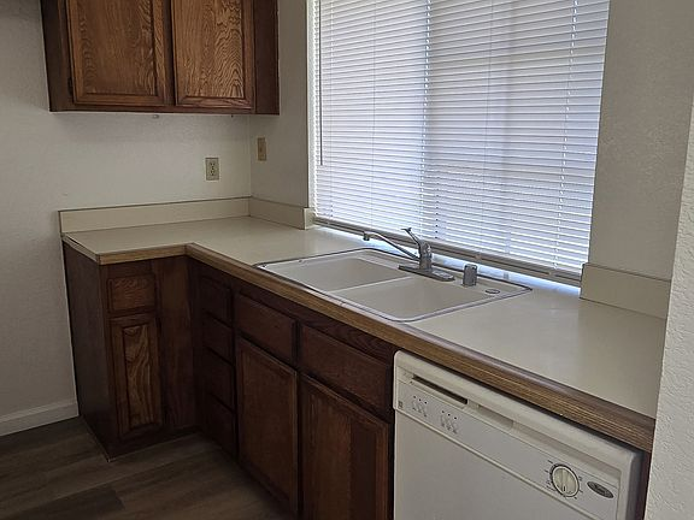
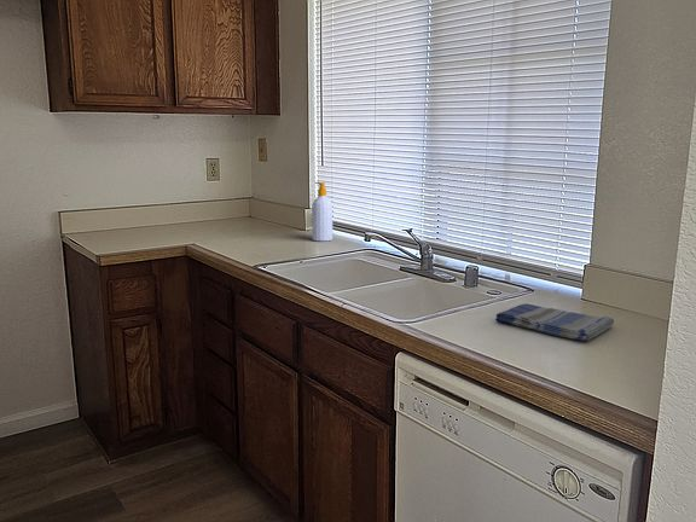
+ soap bottle [311,181,334,243]
+ dish towel [494,302,615,342]
